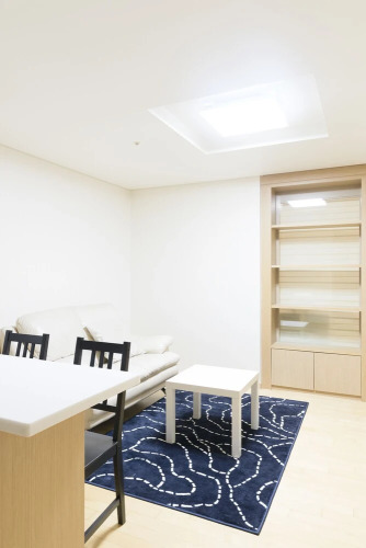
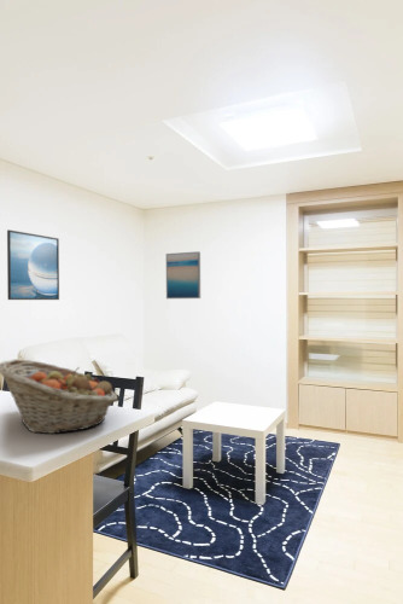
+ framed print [6,228,60,301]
+ wall art [165,250,202,300]
+ fruit basket [0,359,118,435]
